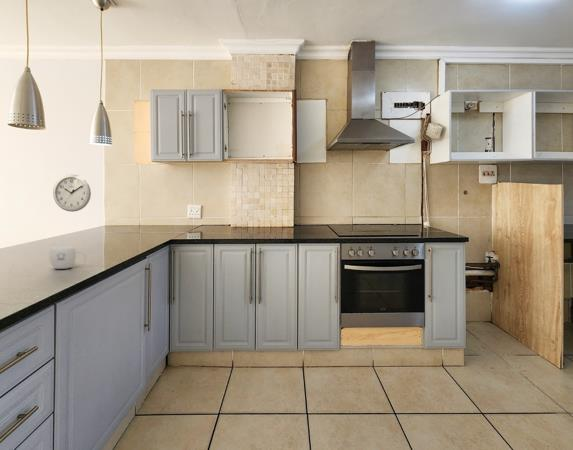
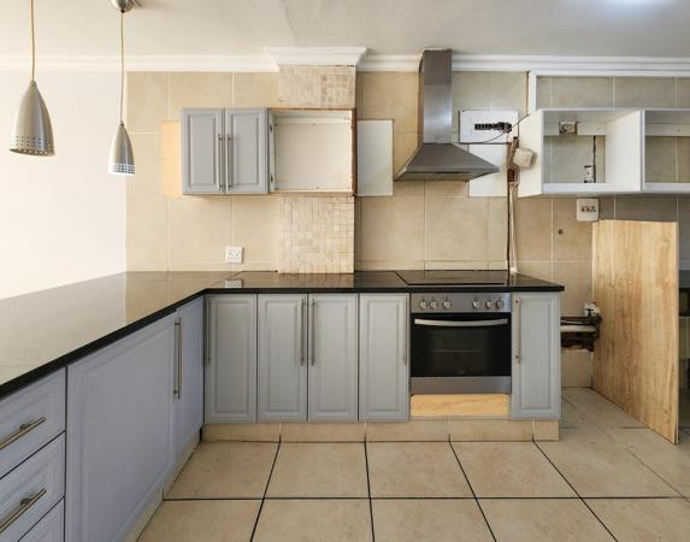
- mug [49,245,87,270]
- wall clock [52,173,92,213]
